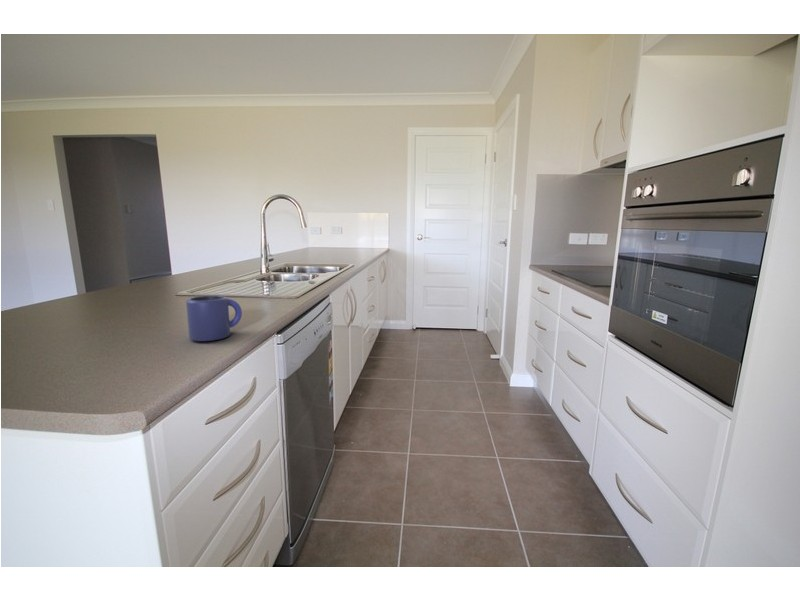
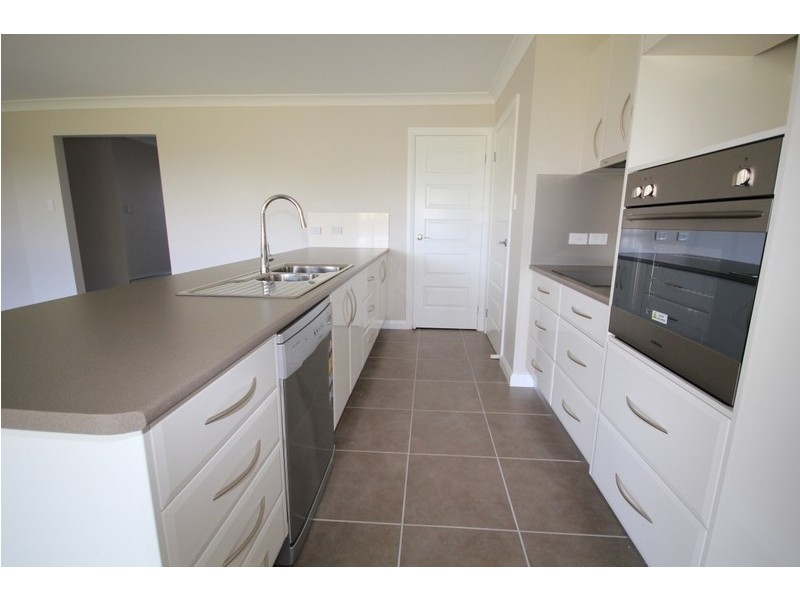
- mug [185,295,243,342]
